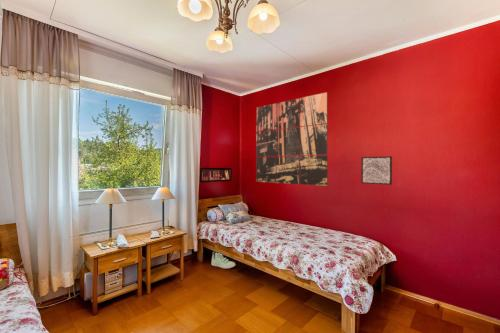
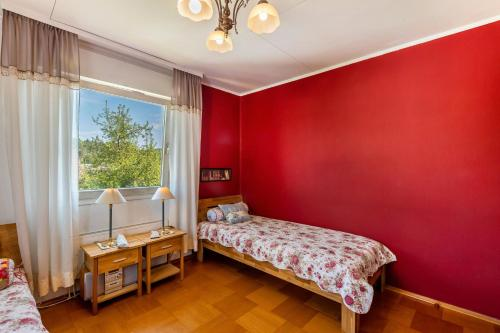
- sneaker [211,251,236,269]
- wall art [255,91,329,187]
- wall art [360,155,393,186]
